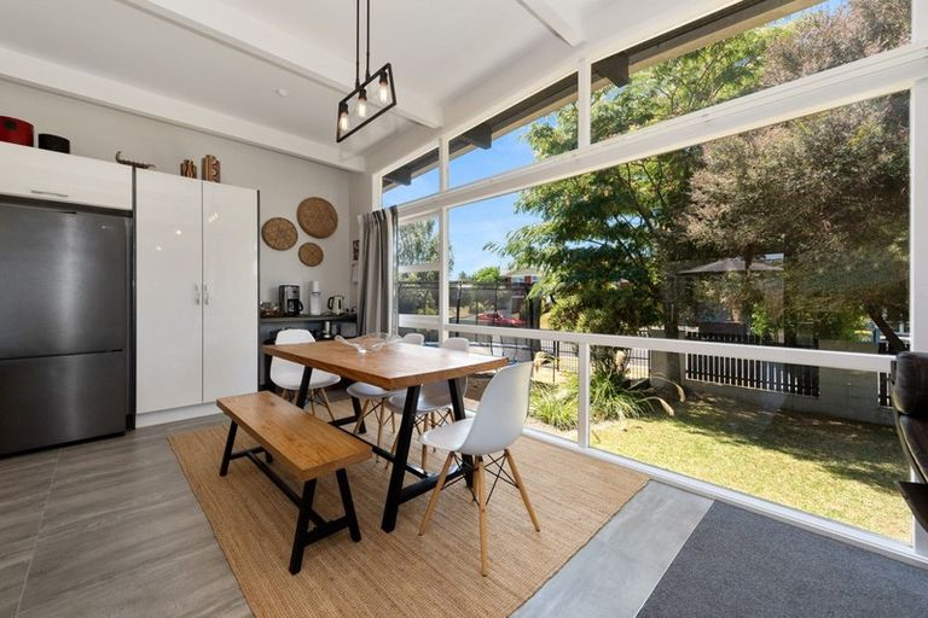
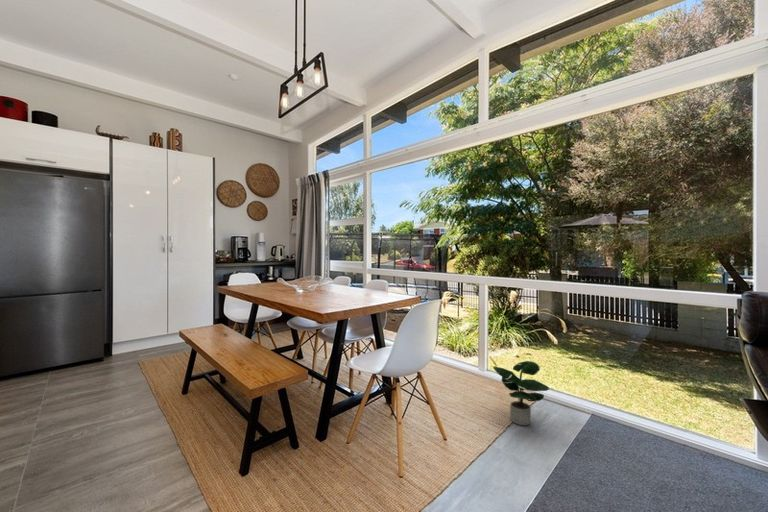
+ potted plant [492,360,551,426]
